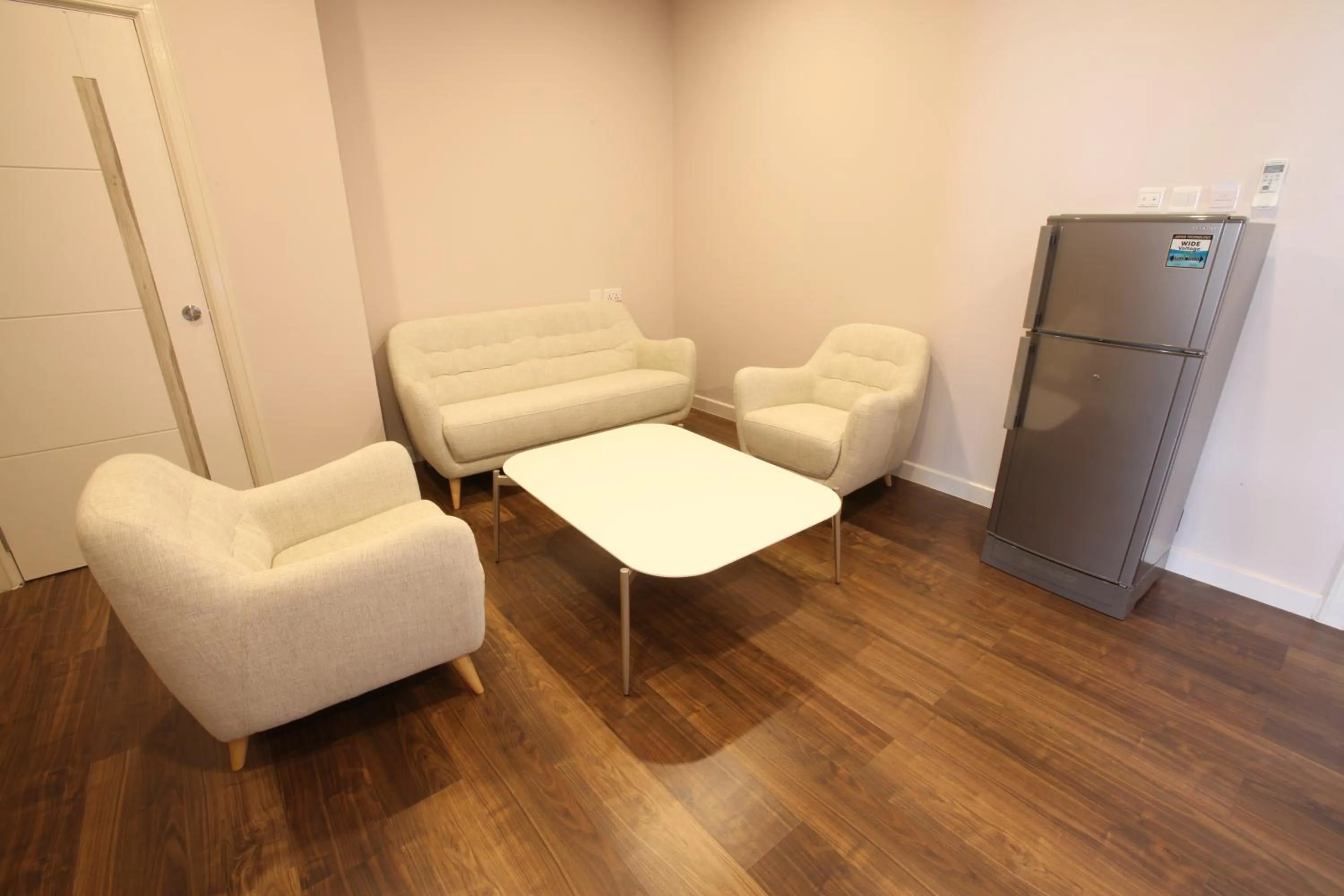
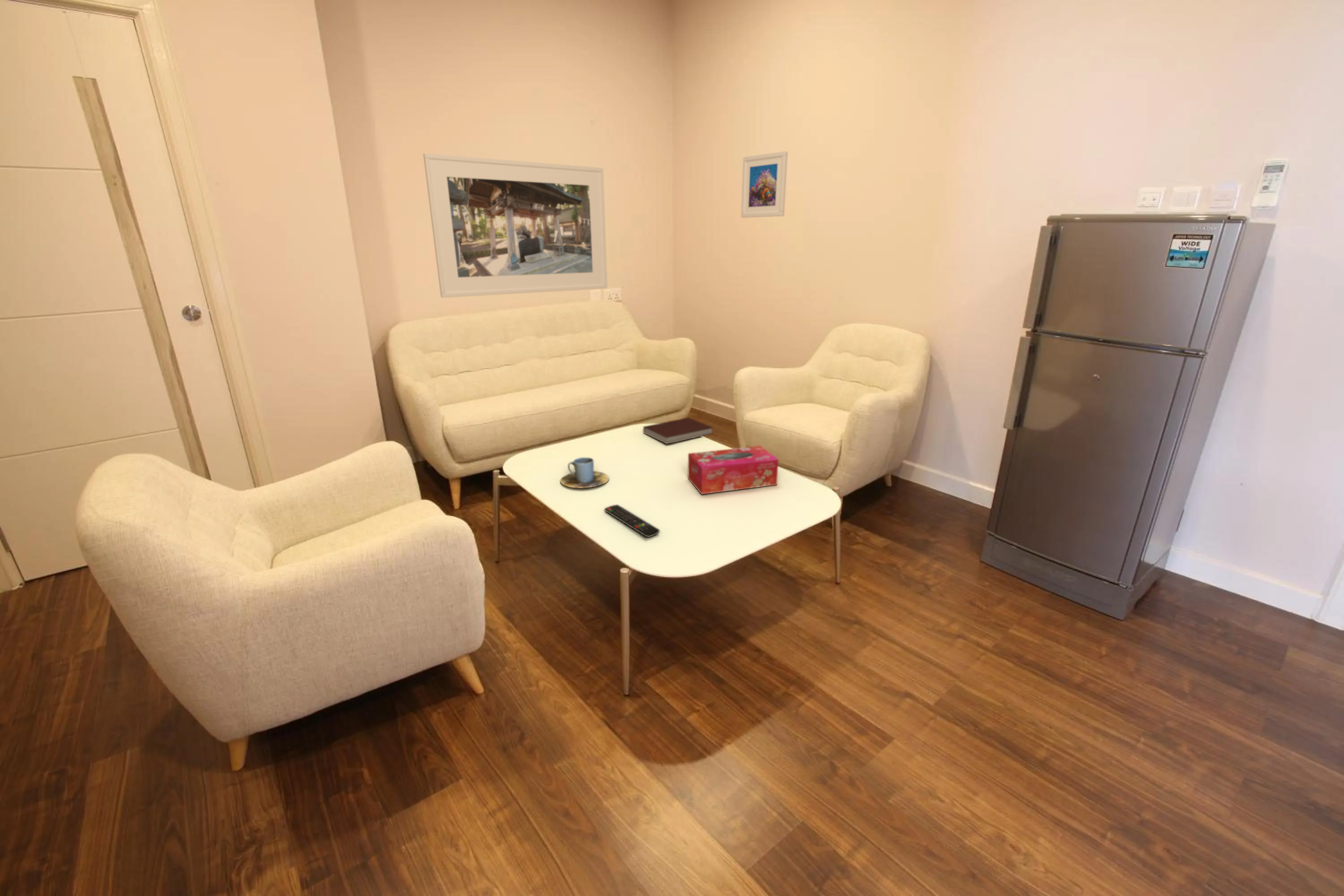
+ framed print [423,153,608,298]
+ remote control [604,504,660,538]
+ tissue box [687,445,779,495]
+ notebook [643,417,714,444]
+ cup [560,457,610,489]
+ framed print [741,151,788,218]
